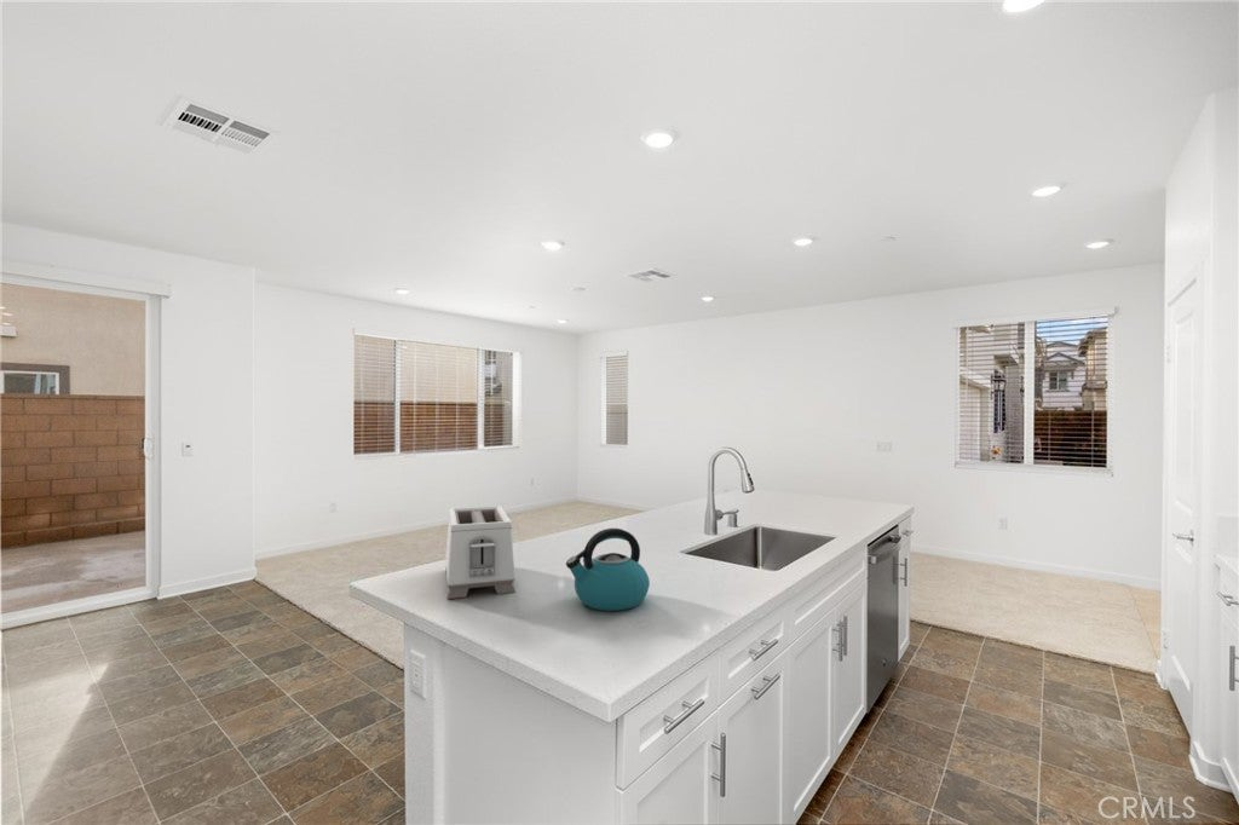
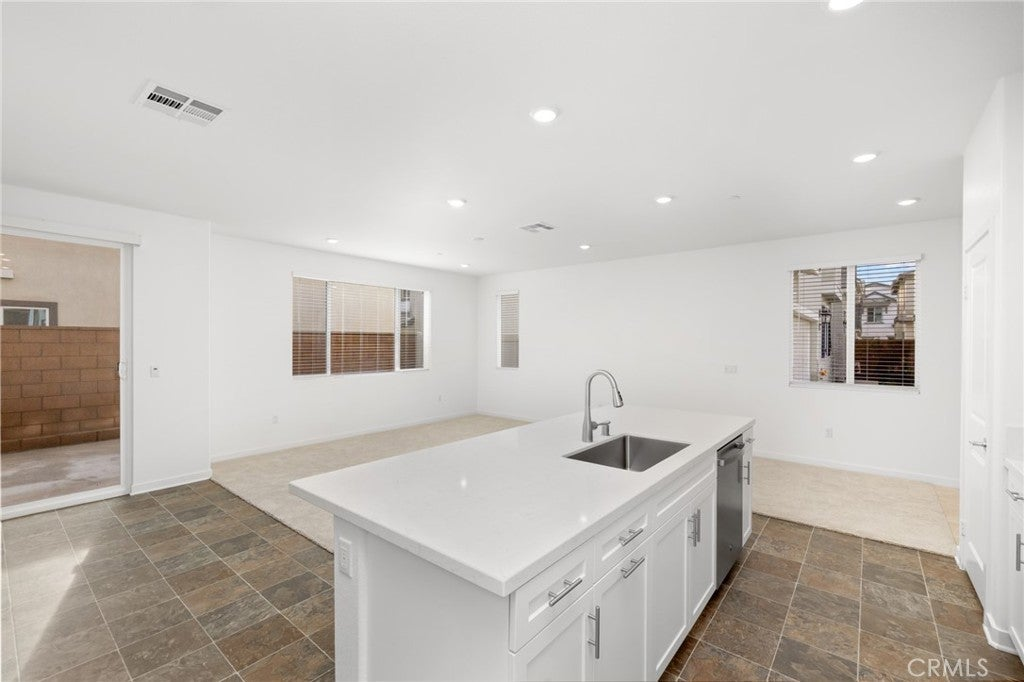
- toaster [444,504,517,600]
- kettle [565,527,651,612]
